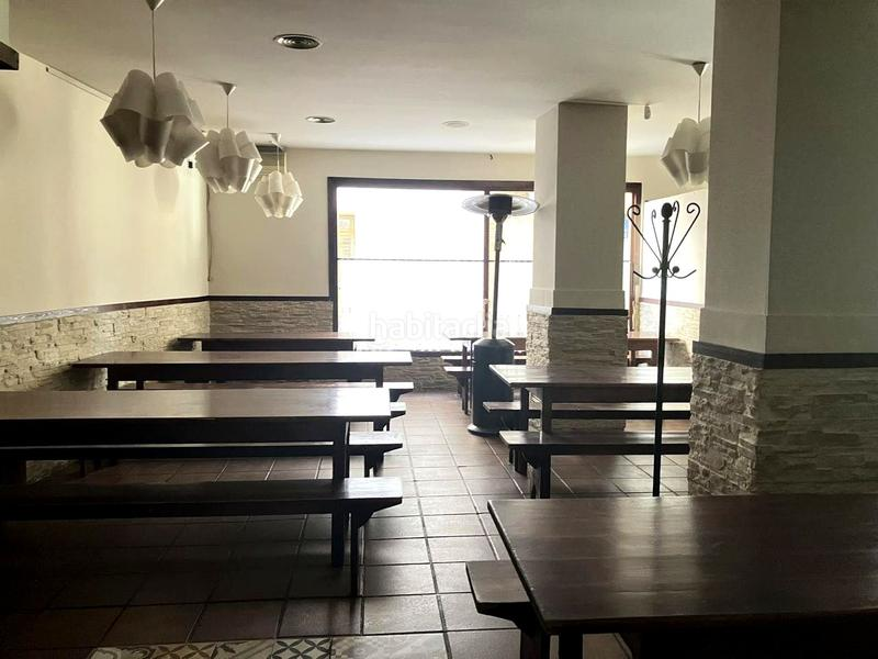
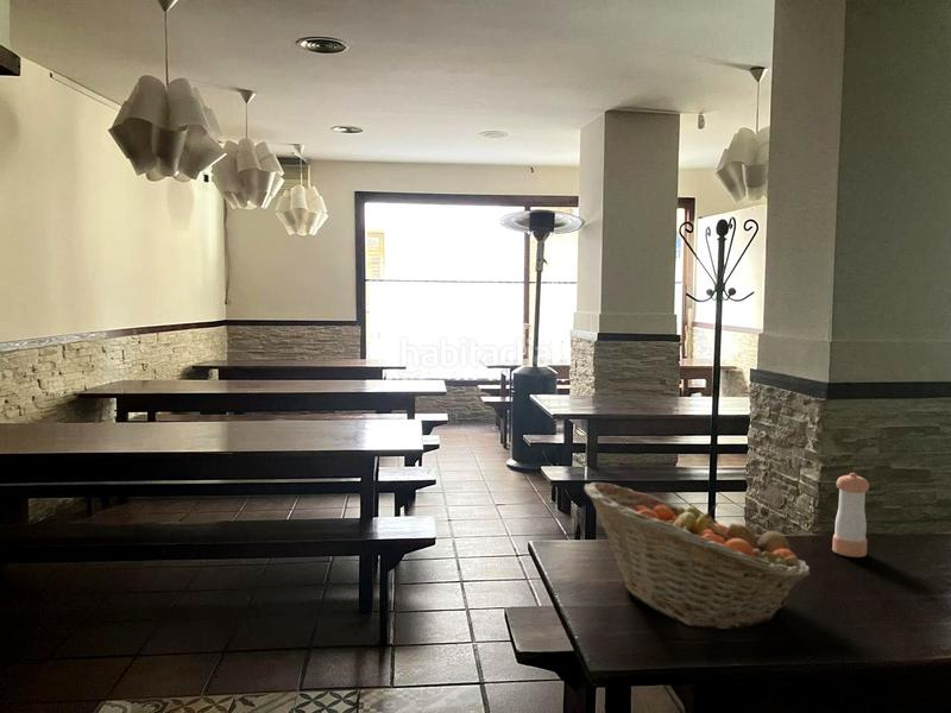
+ pepper shaker [831,472,870,559]
+ fruit basket [582,481,812,631]
